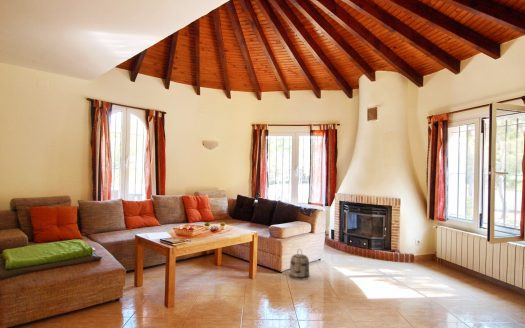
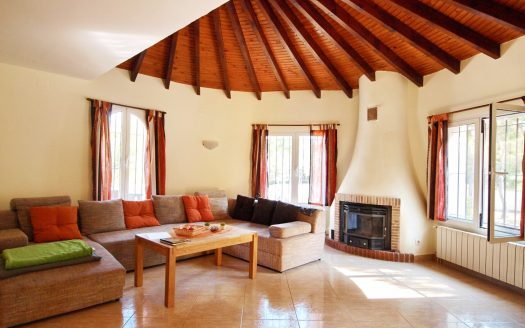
- basket [289,248,311,281]
